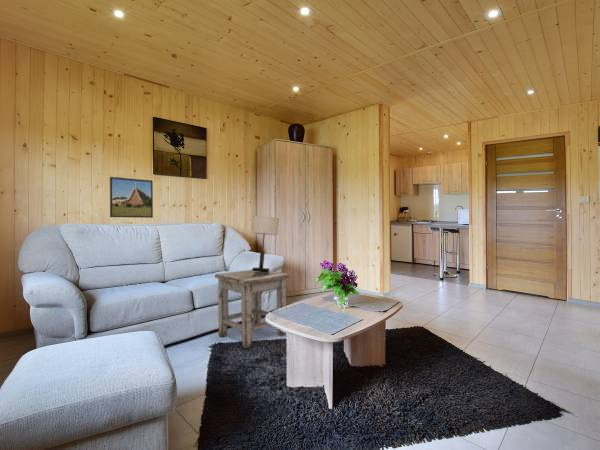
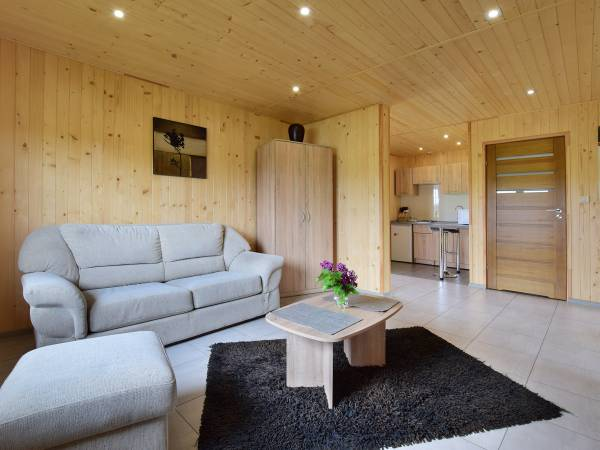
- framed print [109,176,154,219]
- stool [214,269,291,350]
- table lamp [249,215,280,272]
